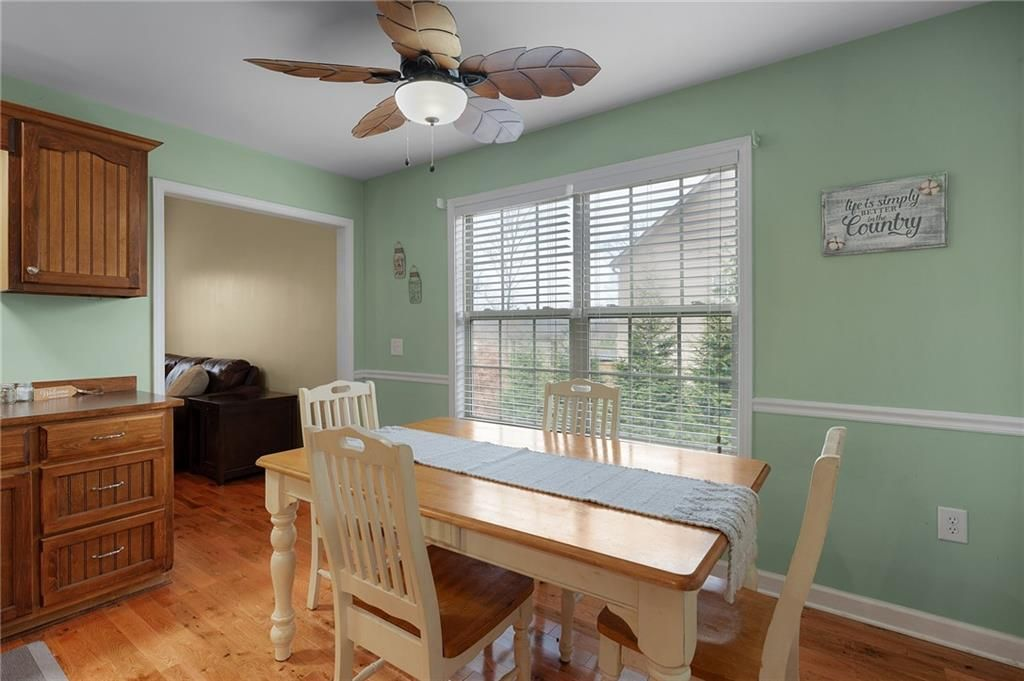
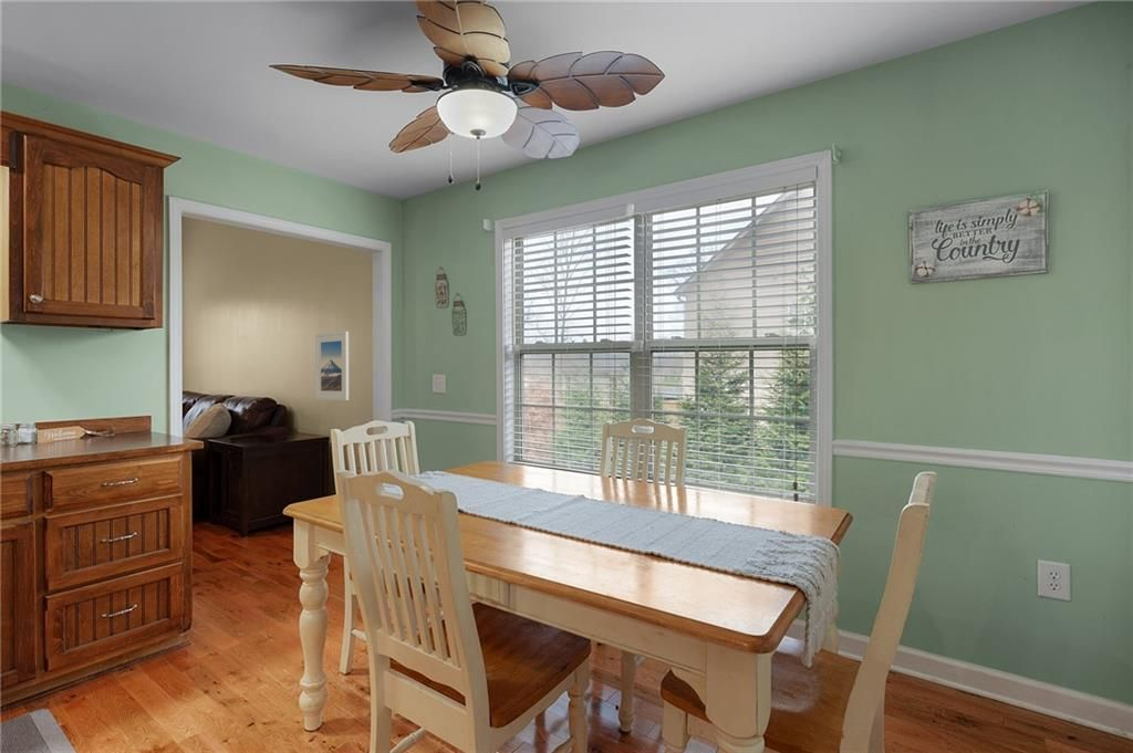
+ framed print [314,331,350,401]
